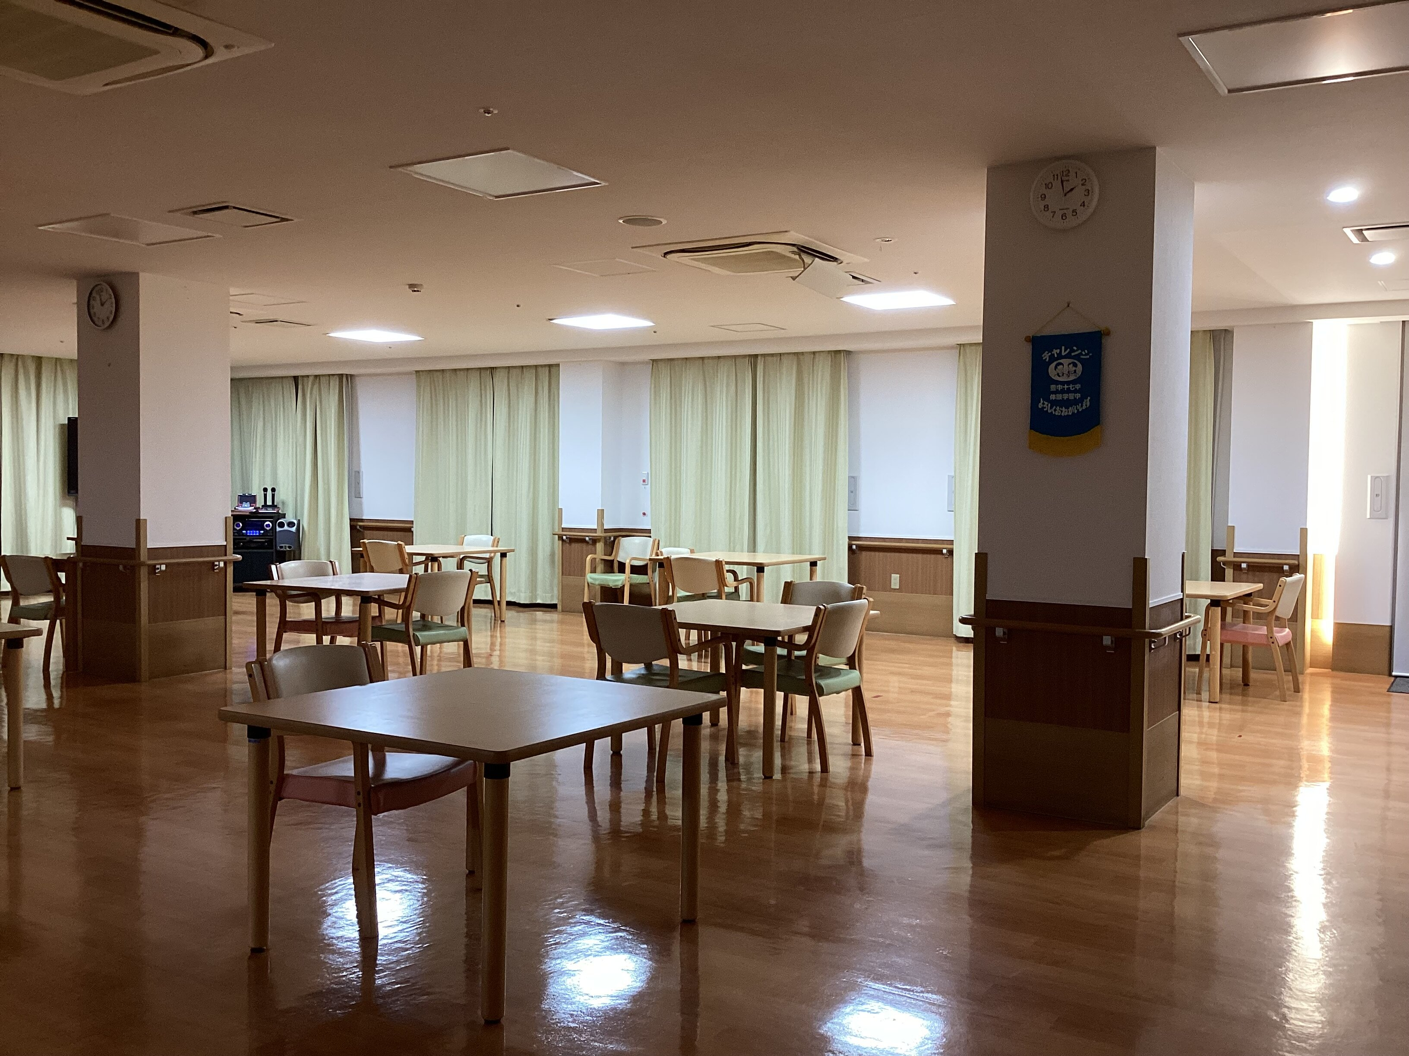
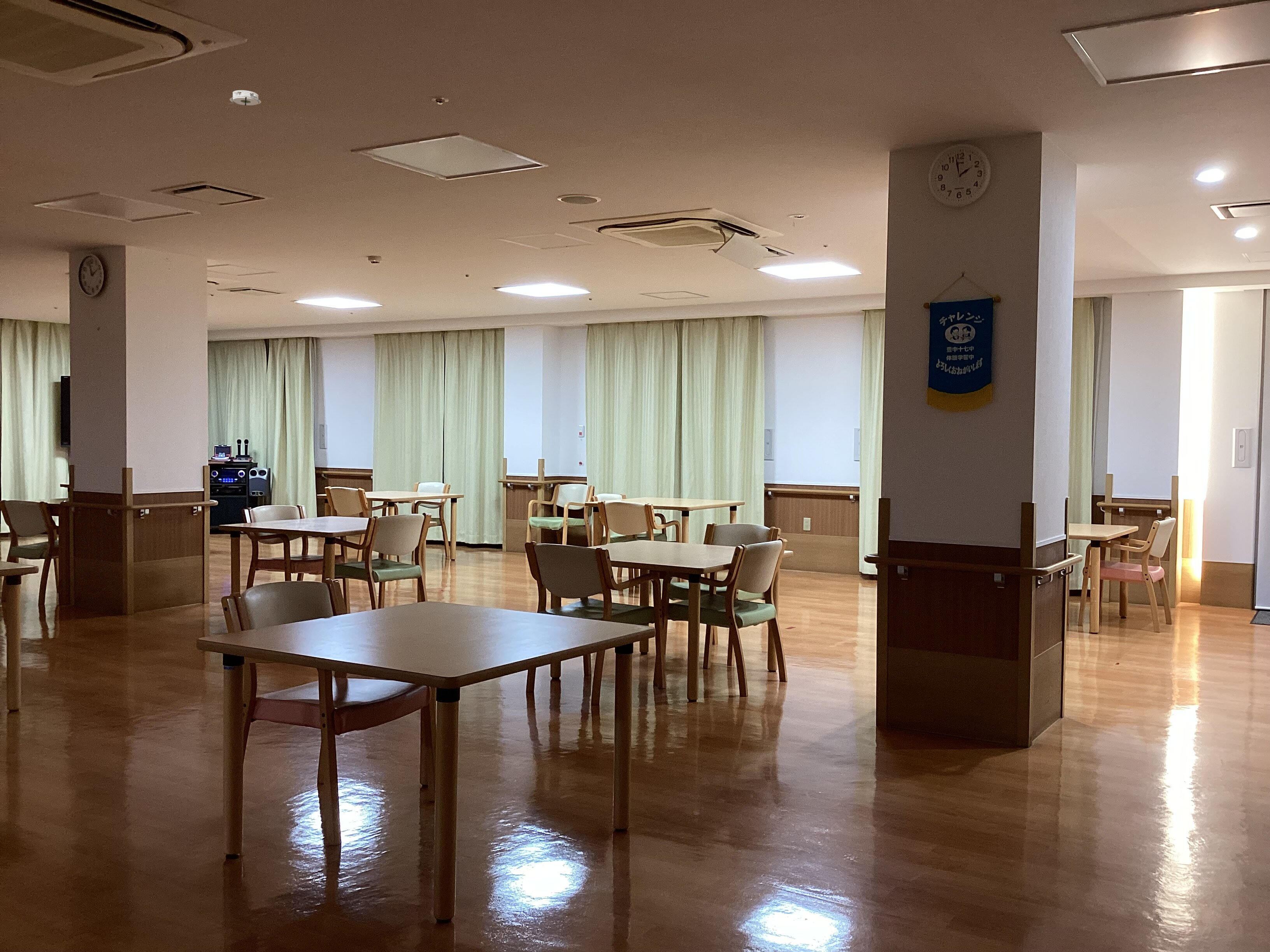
+ smoke detector [228,90,261,106]
